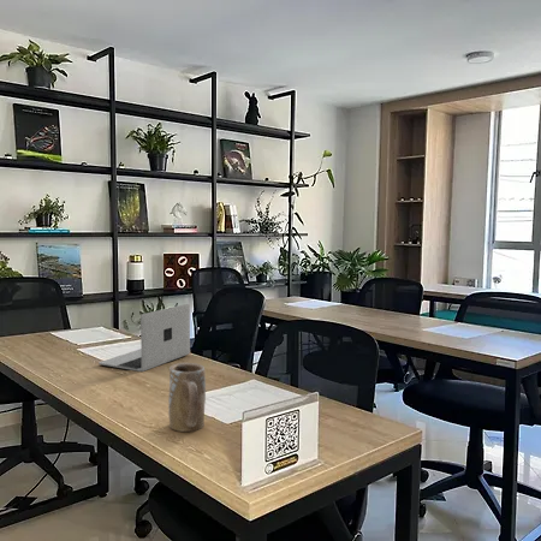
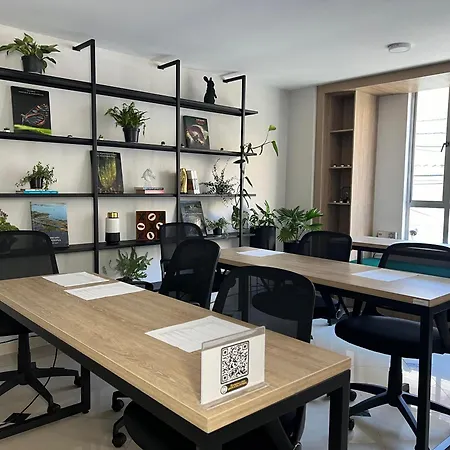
- mug [167,362,207,433]
- laptop [97,303,191,373]
